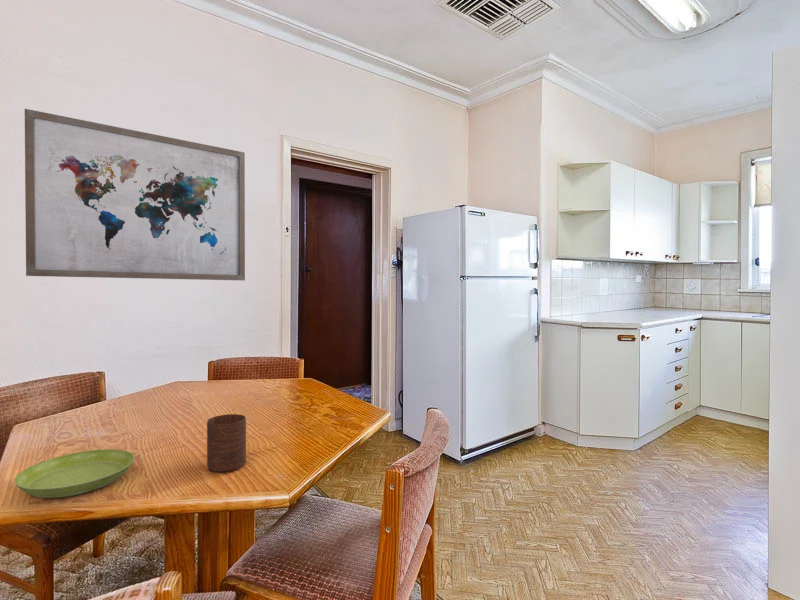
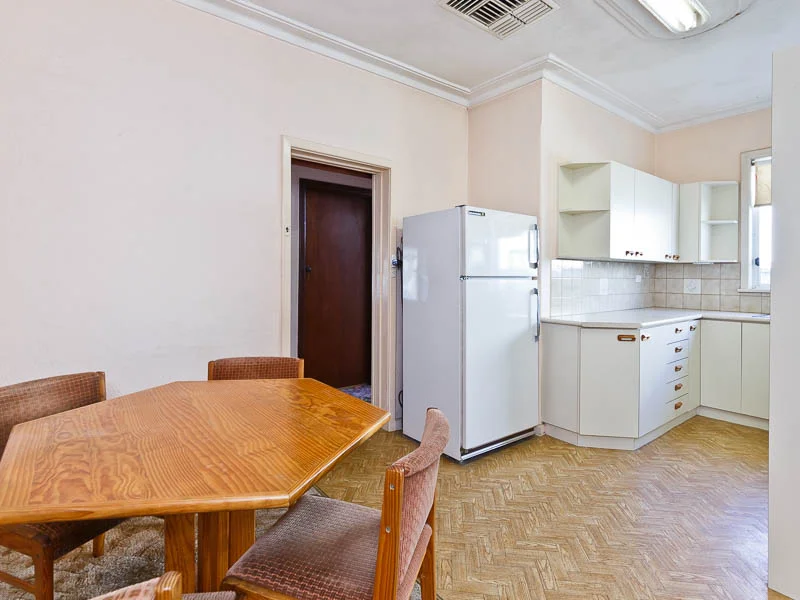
- wall art [24,108,246,281]
- saucer [13,448,136,499]
- cup [206,413,247,473]
